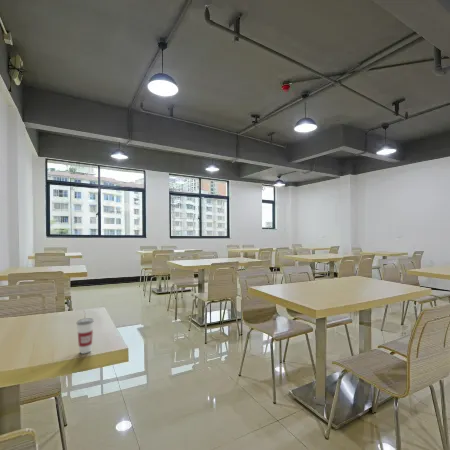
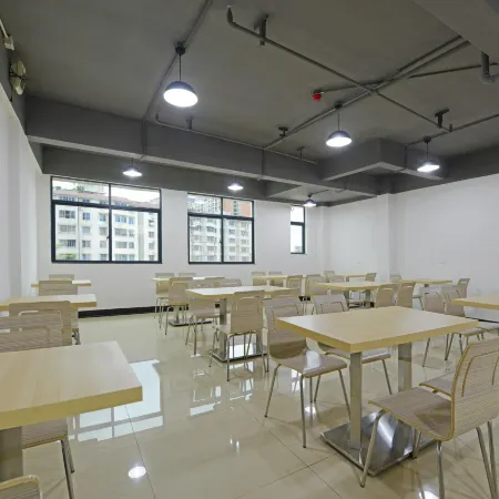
- cup [76,309,95,355]
